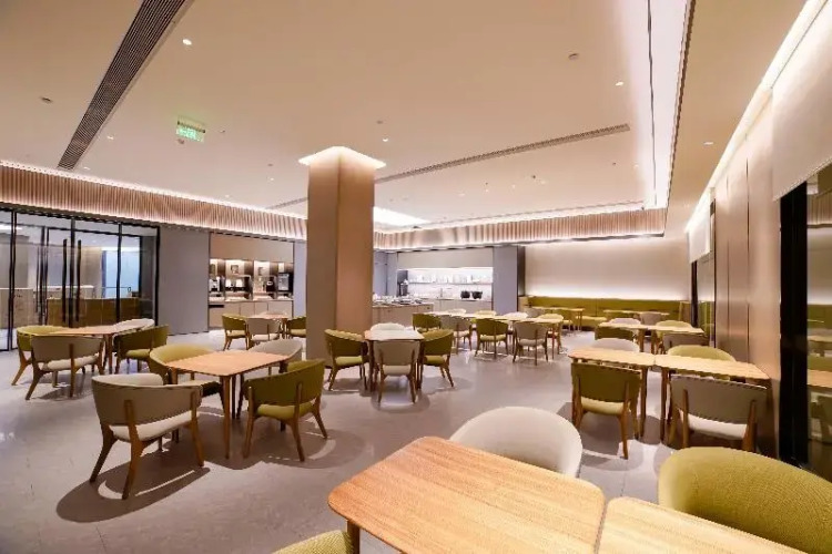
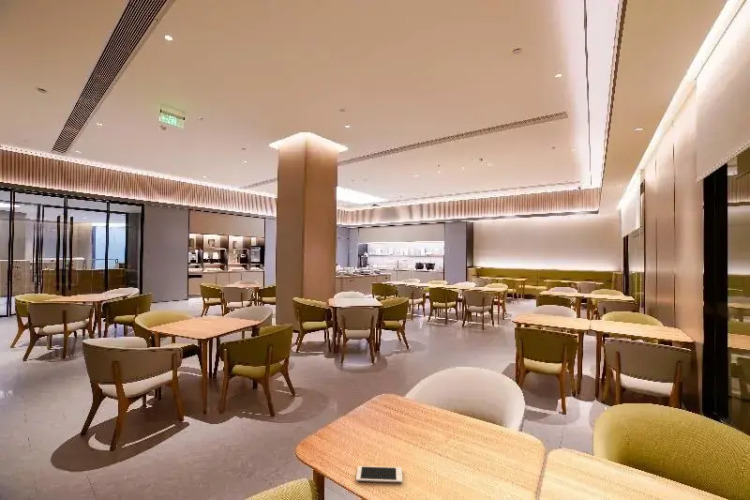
+ cell phone [355,465,404,484]
